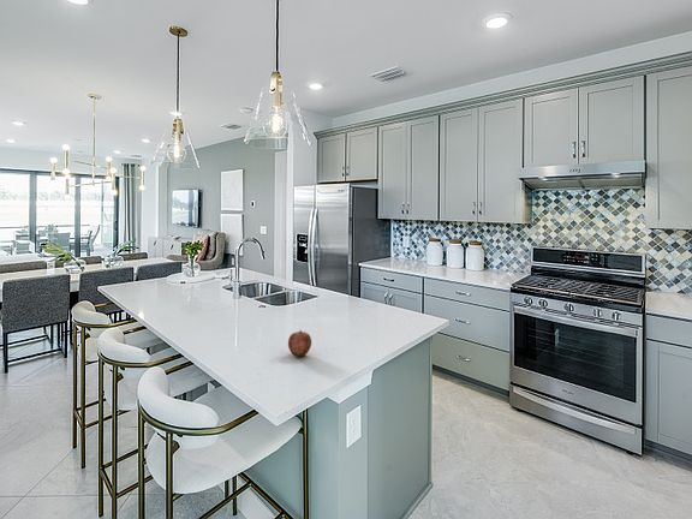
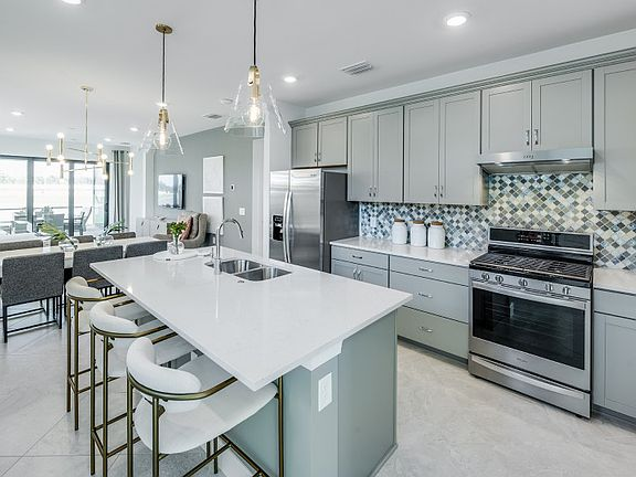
- apple [287,329,312,358]
